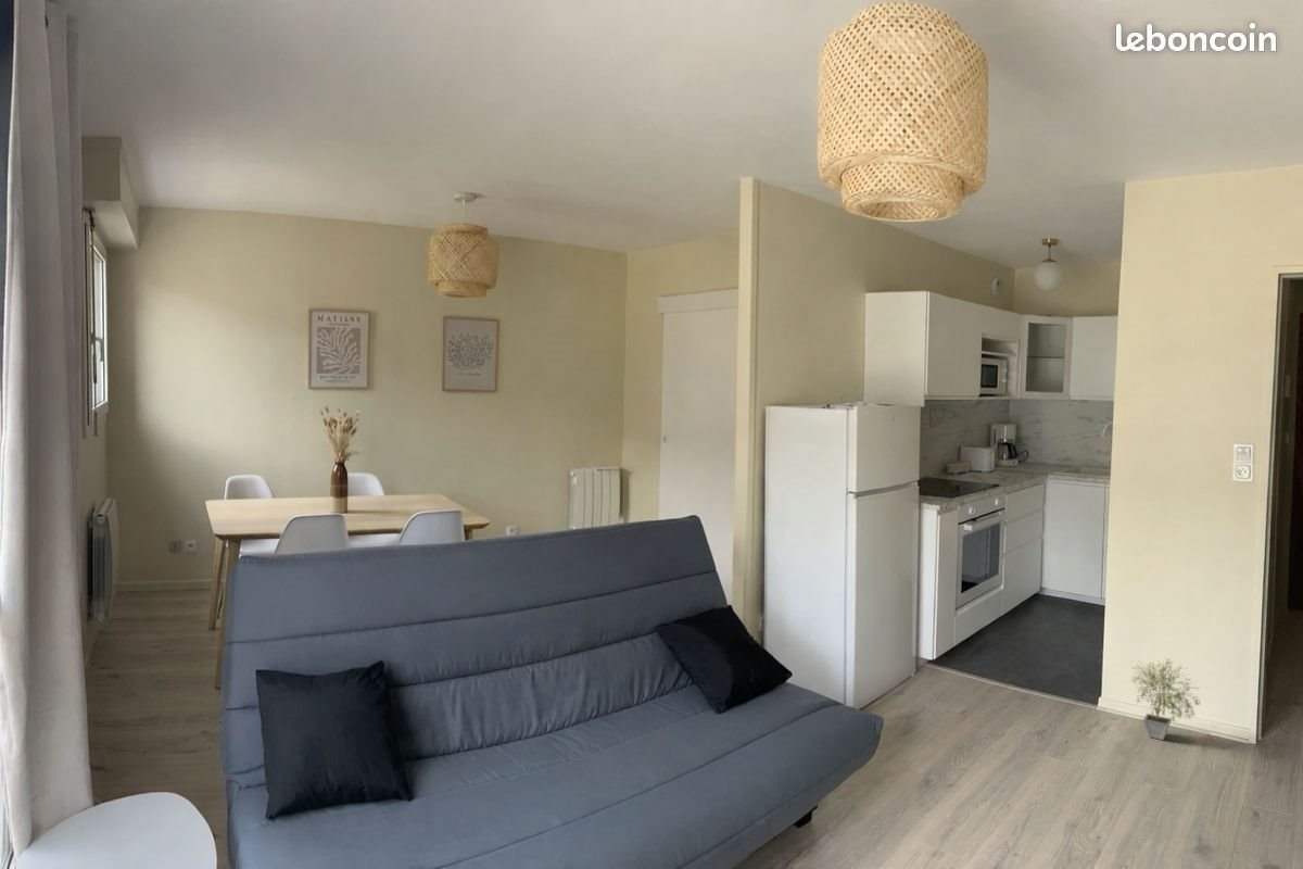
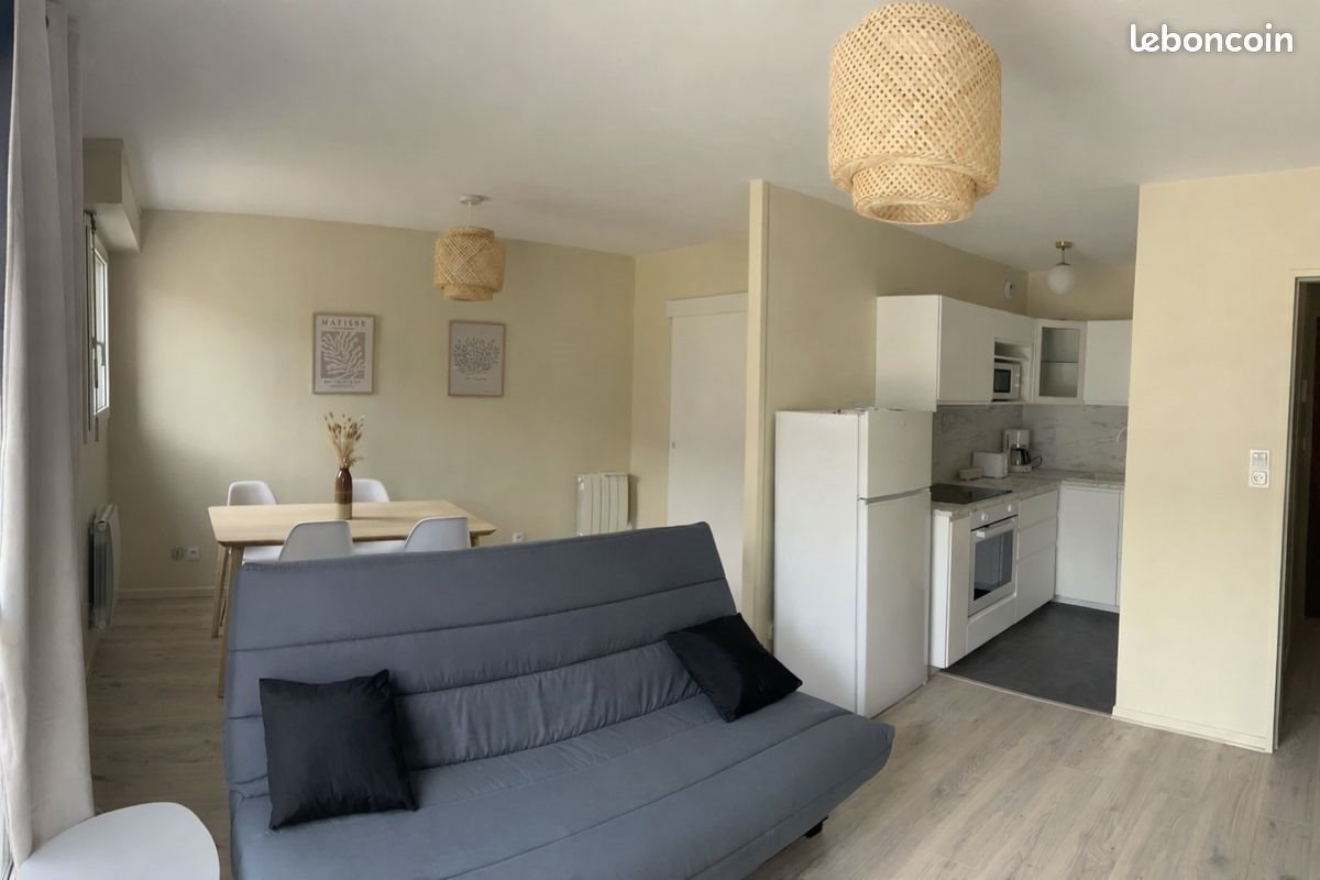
- potted plant [1130,657,1202,741]
